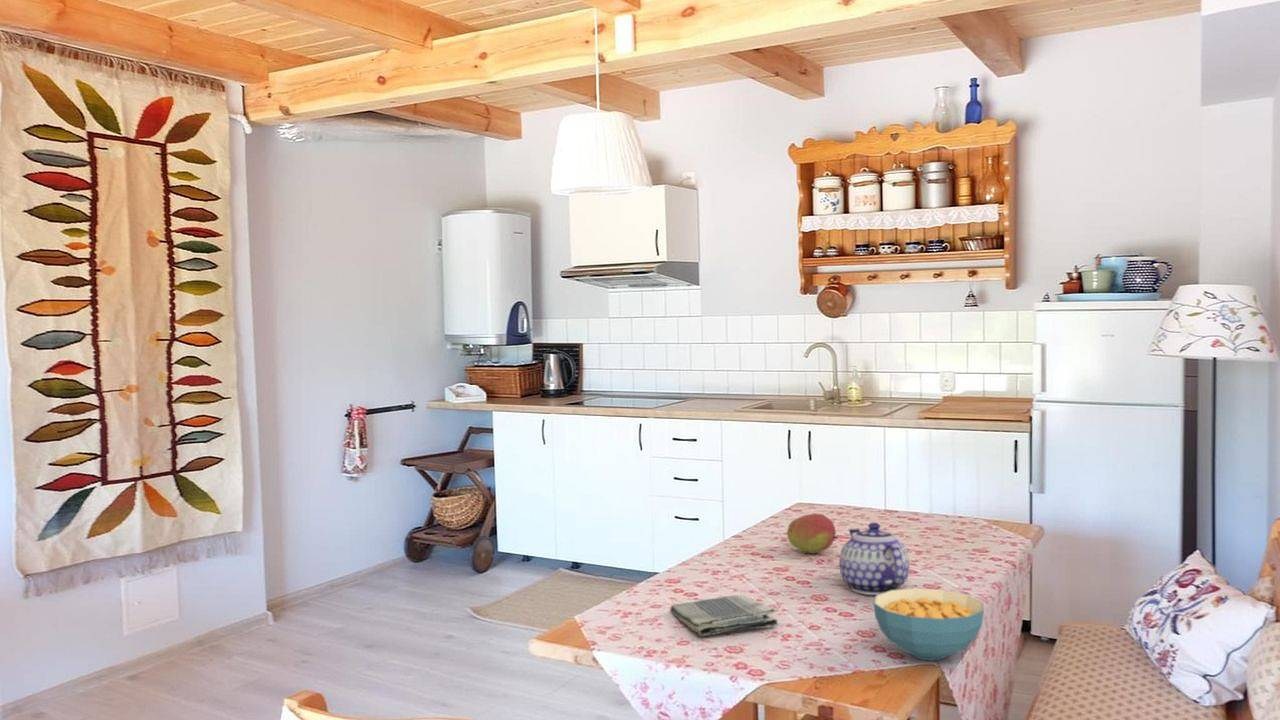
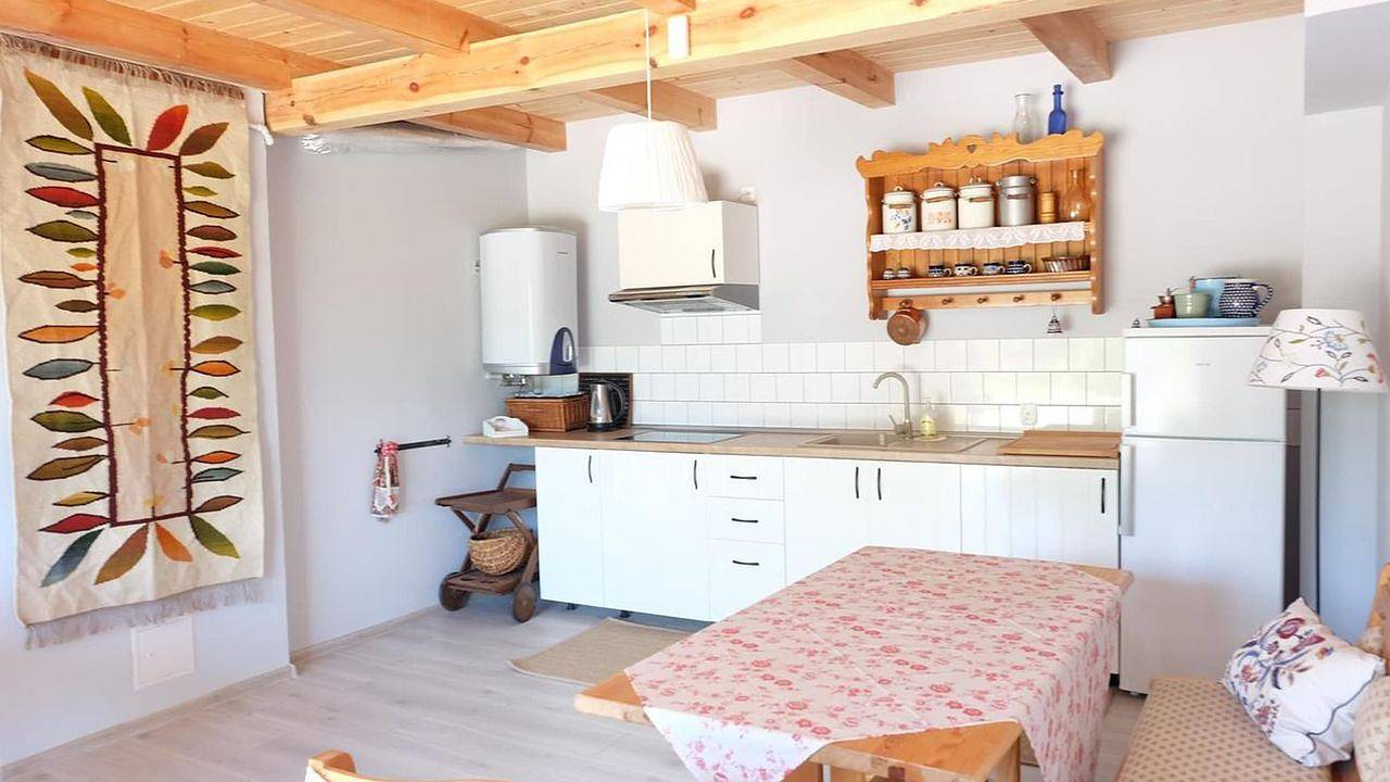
- dish towel [669,594,779,637]
- fruit [786,512,839,554]
- cereal bowl [872,587,985,661]
- teapot [838,522,910,596]
